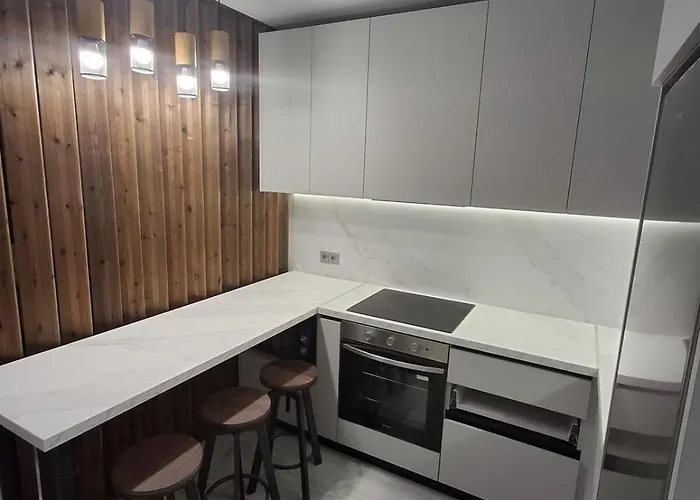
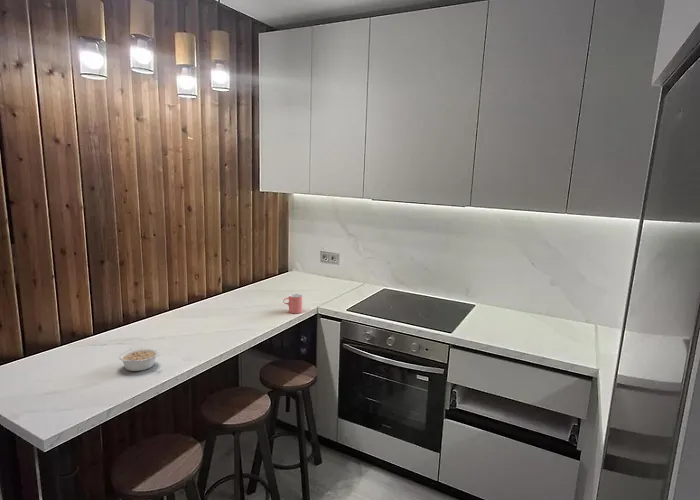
+ cup [282,293,303,314]
+ legume [118,347,161,372]
